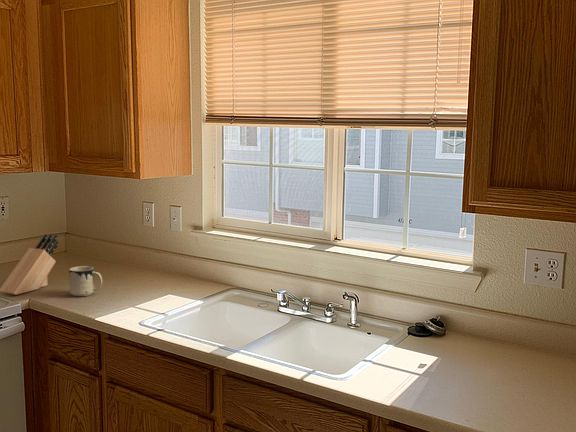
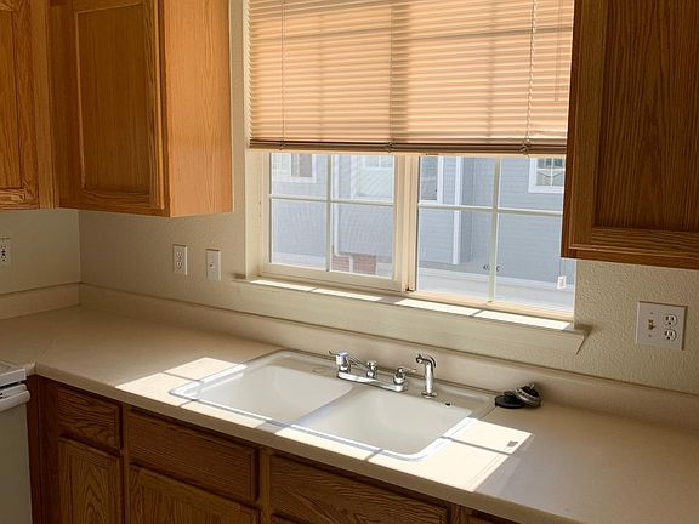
- mug [68,265,103,297]
- knife block [0,233,59,296]
